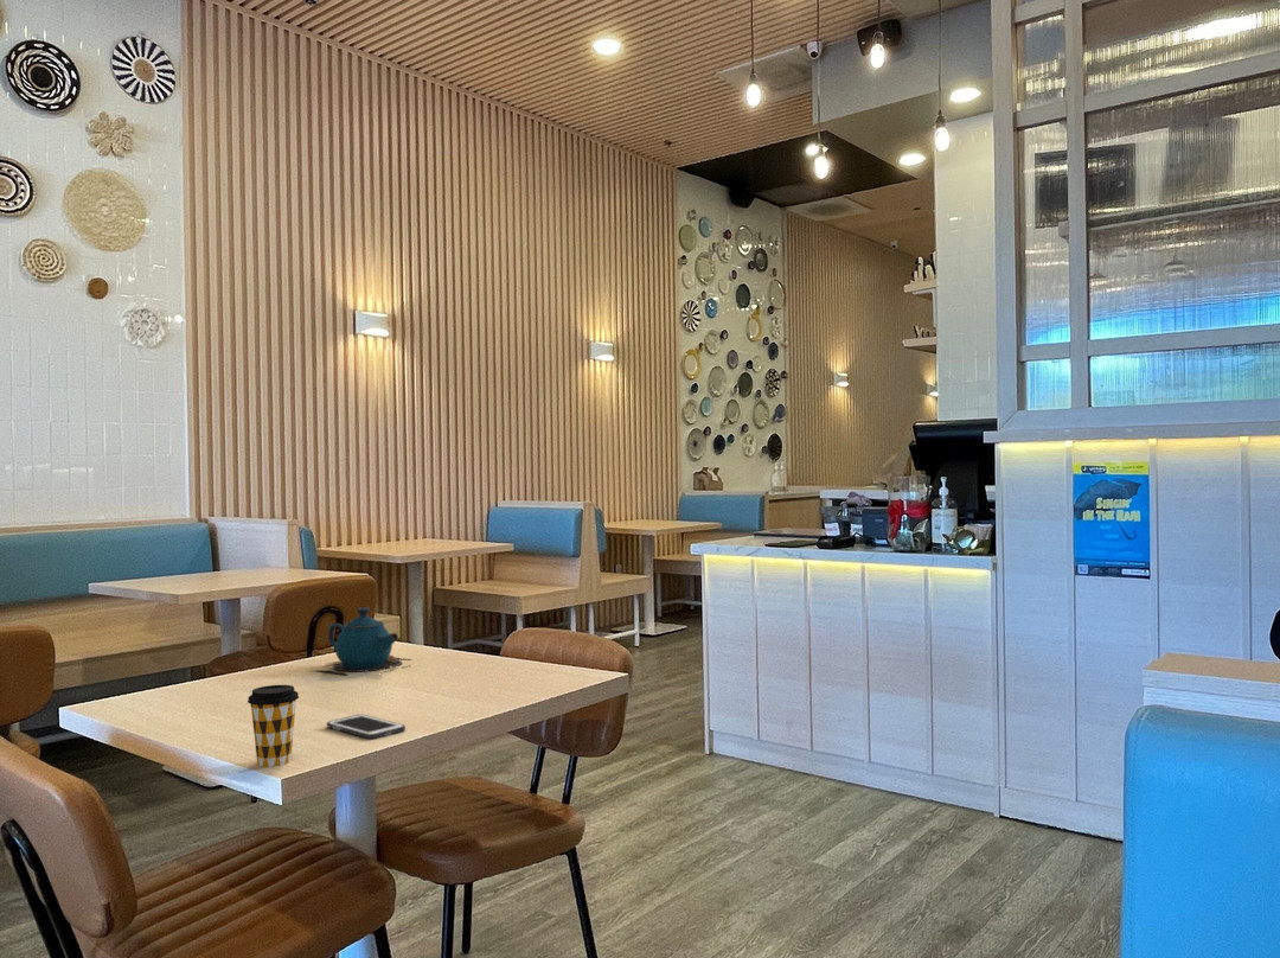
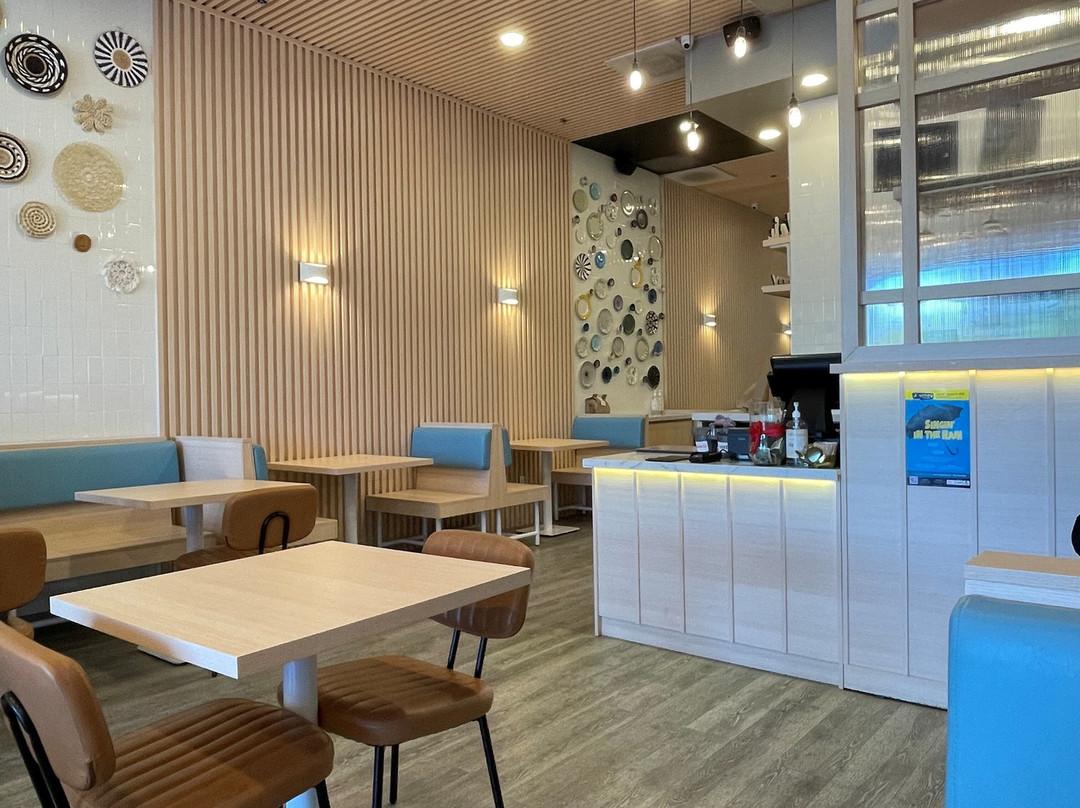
- coffee cup [247,684,300,768]
- teapot [314,606,414,677]
- cell phone [326,713,407,740]
